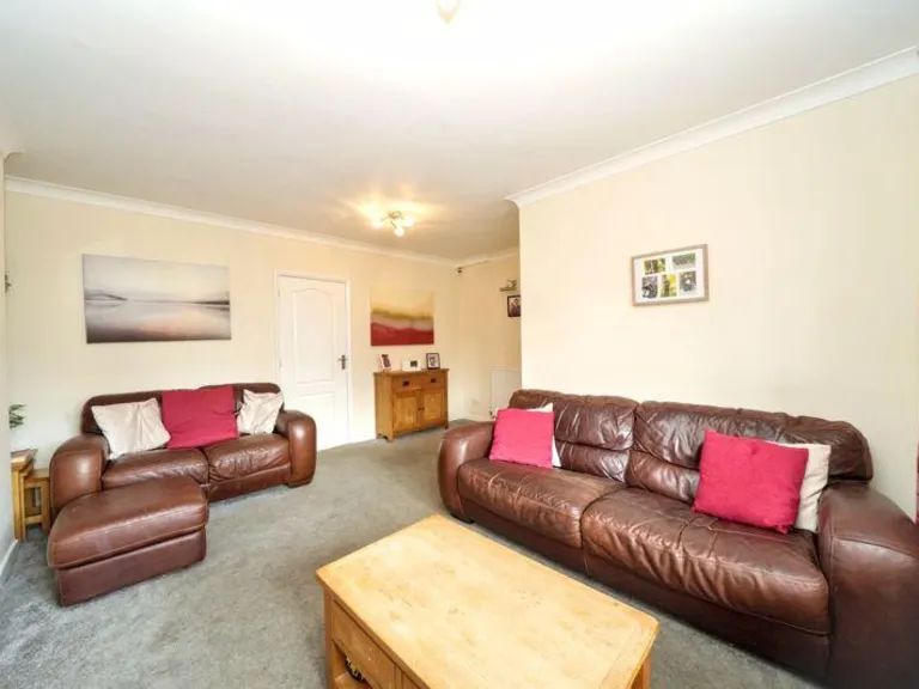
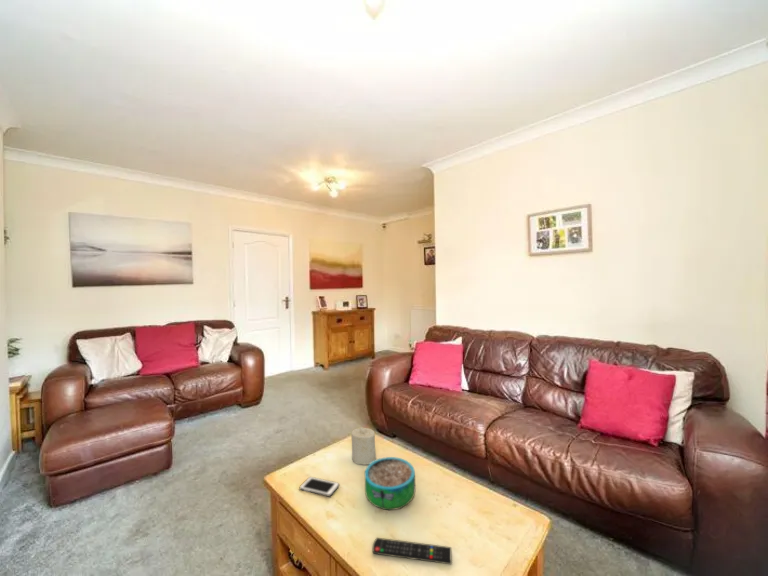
+ remote control [372,537,453,566]
+ cell phone [299,476,340,498]
+ decorative bowl [364,456,417,511]
+ candle [351,426,377,466]
